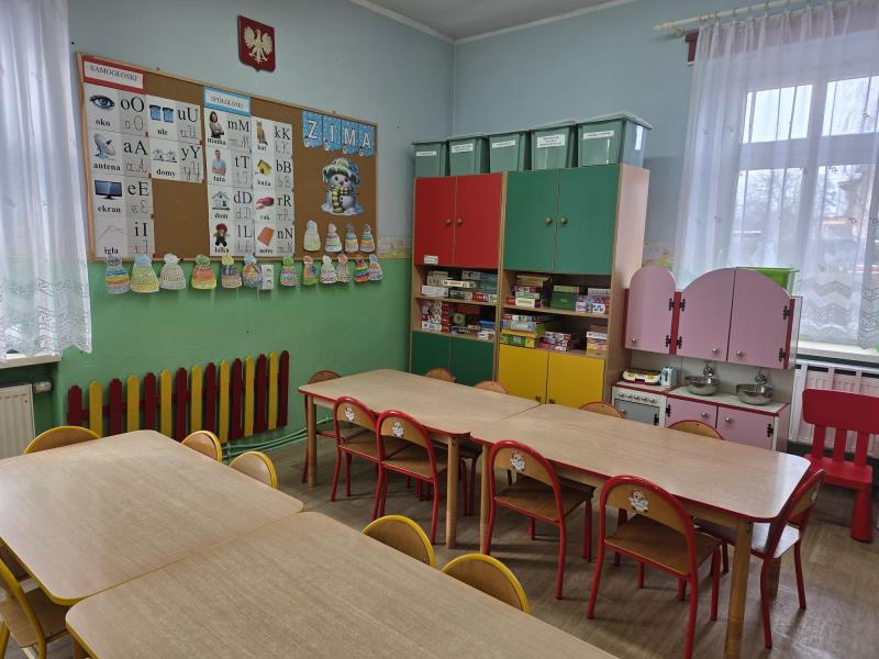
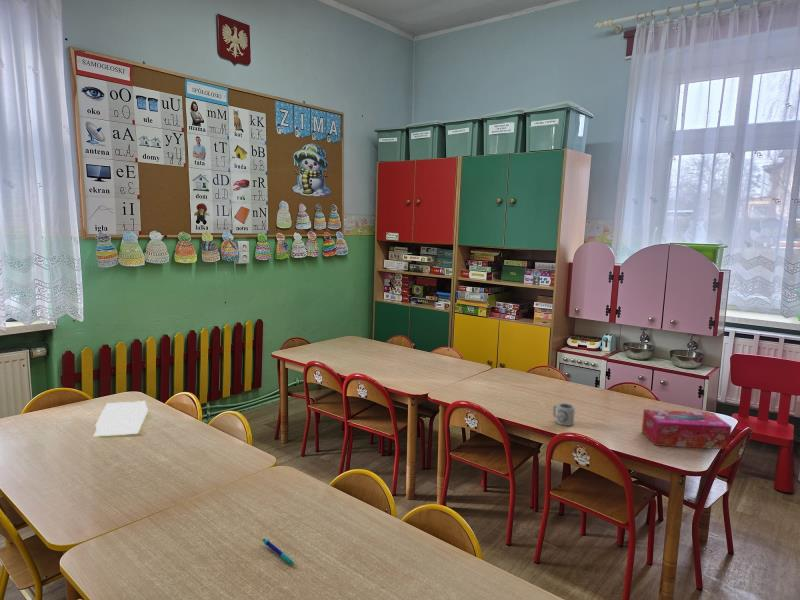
+ paper sheet [92,400,149,437]
+ tissue box [641,408,733,451]
+ cup [552,402,576,427]
+ pen [262,537,295,566]
